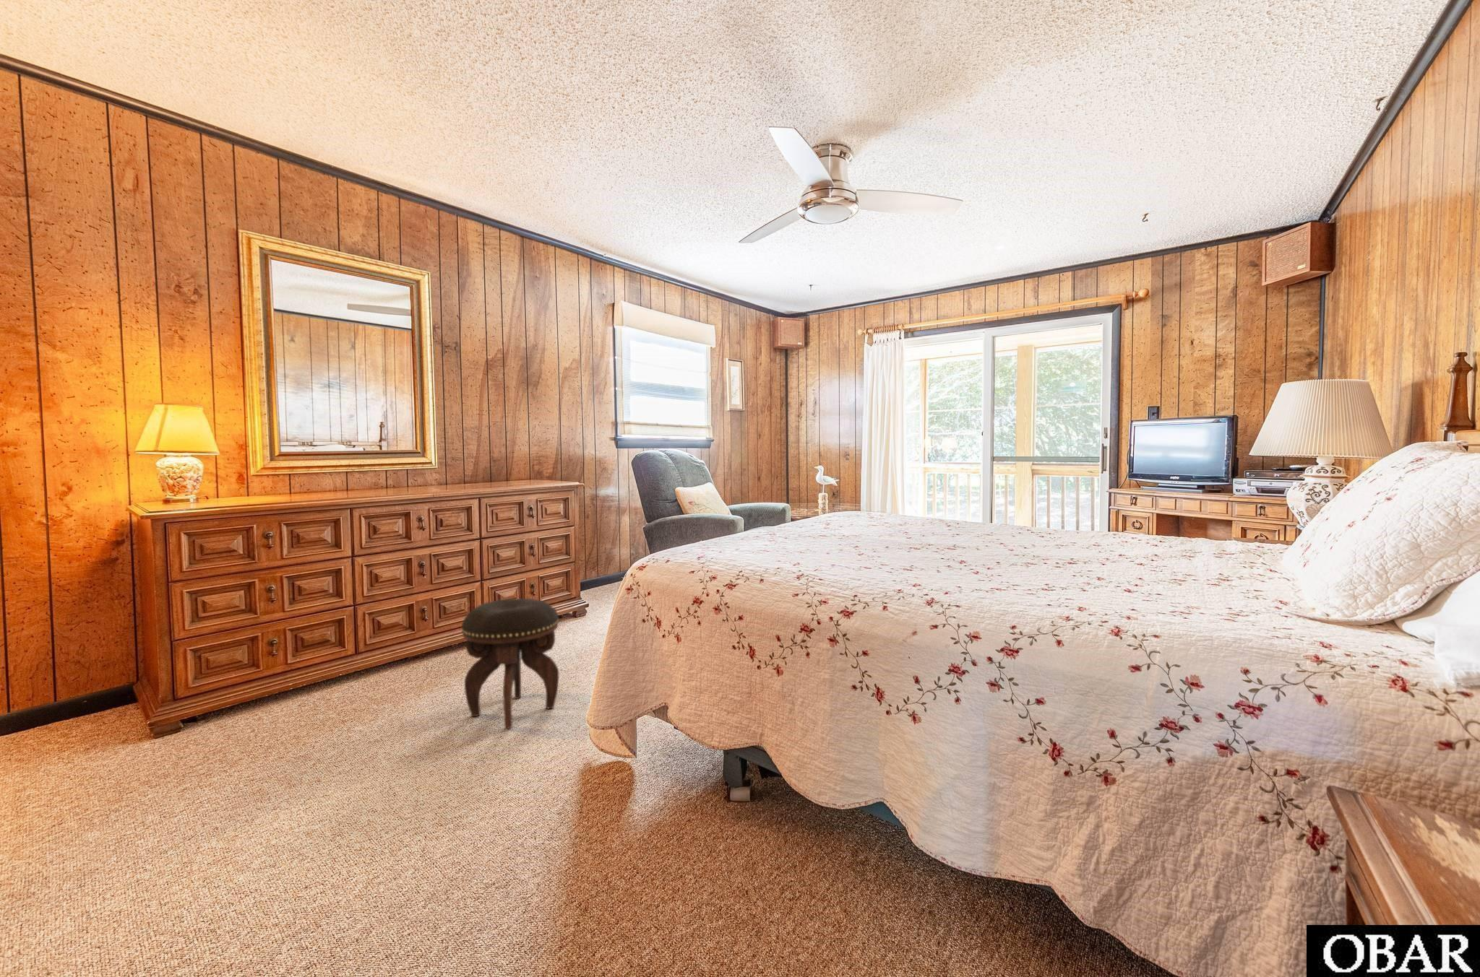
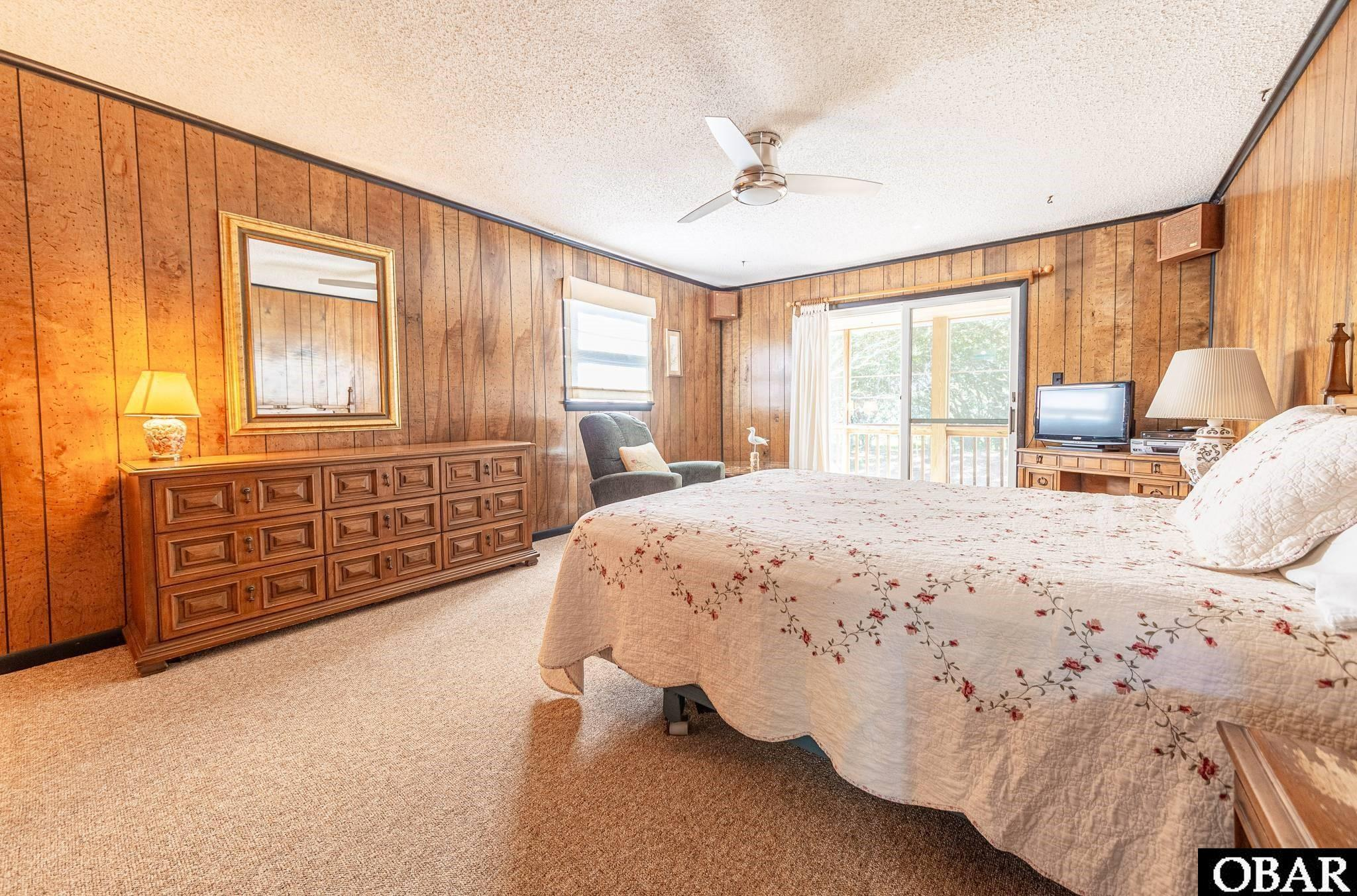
- footstool [461,598,559,729]
